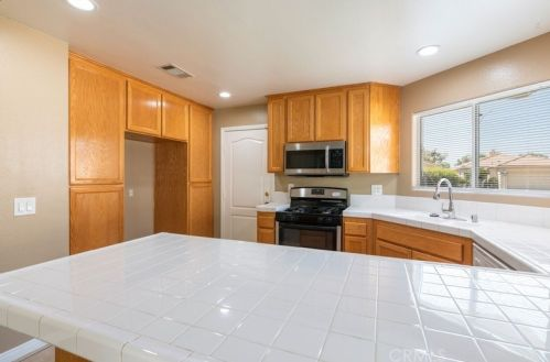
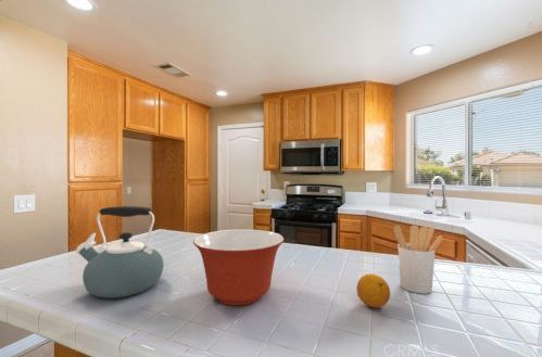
+ utensil holder [392,224,444,295]
+ fruit [355,272,391,309]
+ kettle [75,205,165,299]
+ mixing bowl [192,228,285,306]
